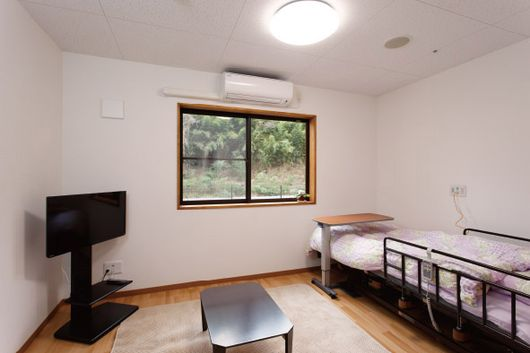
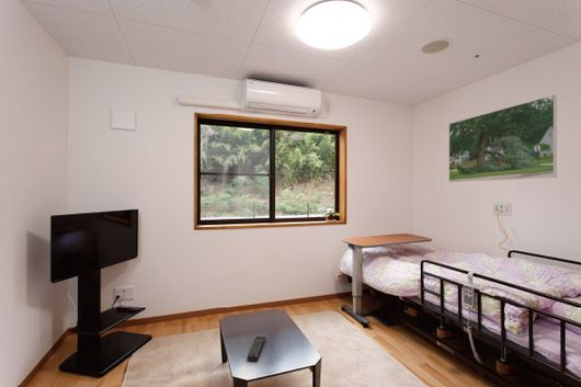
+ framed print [448,94,558,183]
+ remote control [247,335,266,363]
